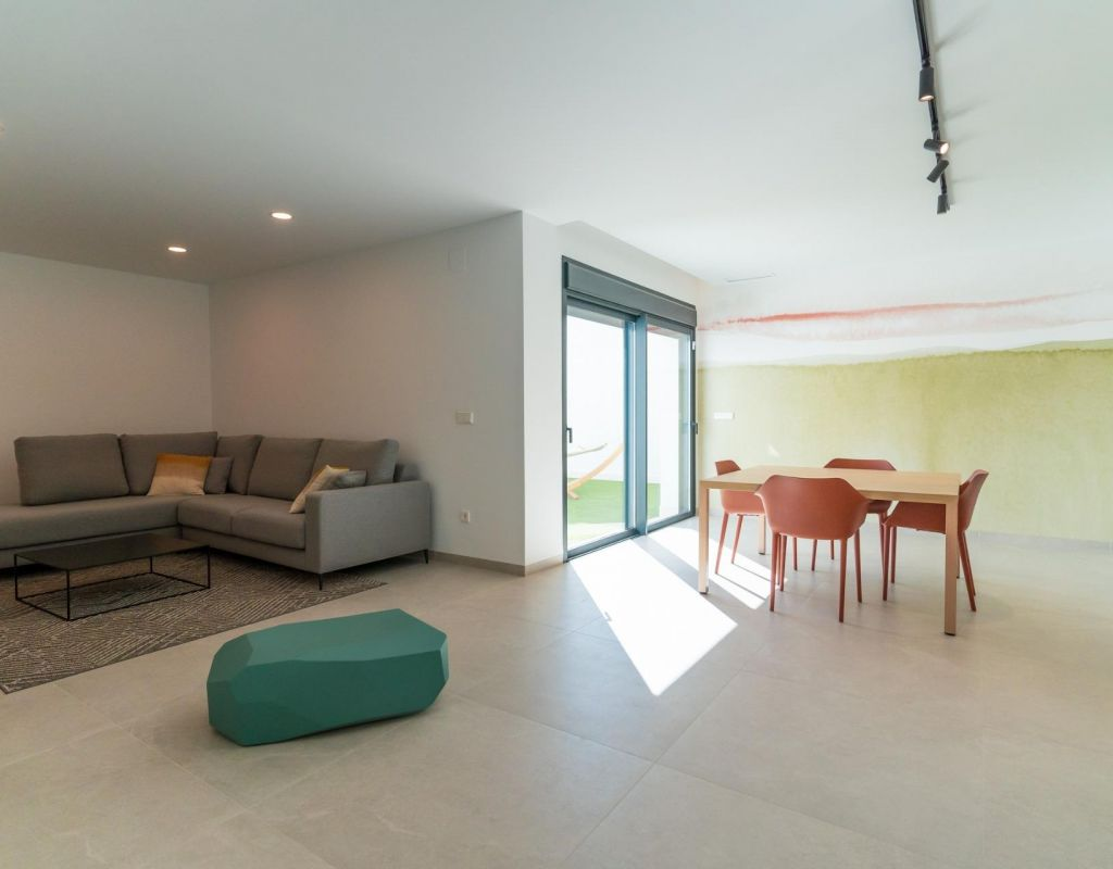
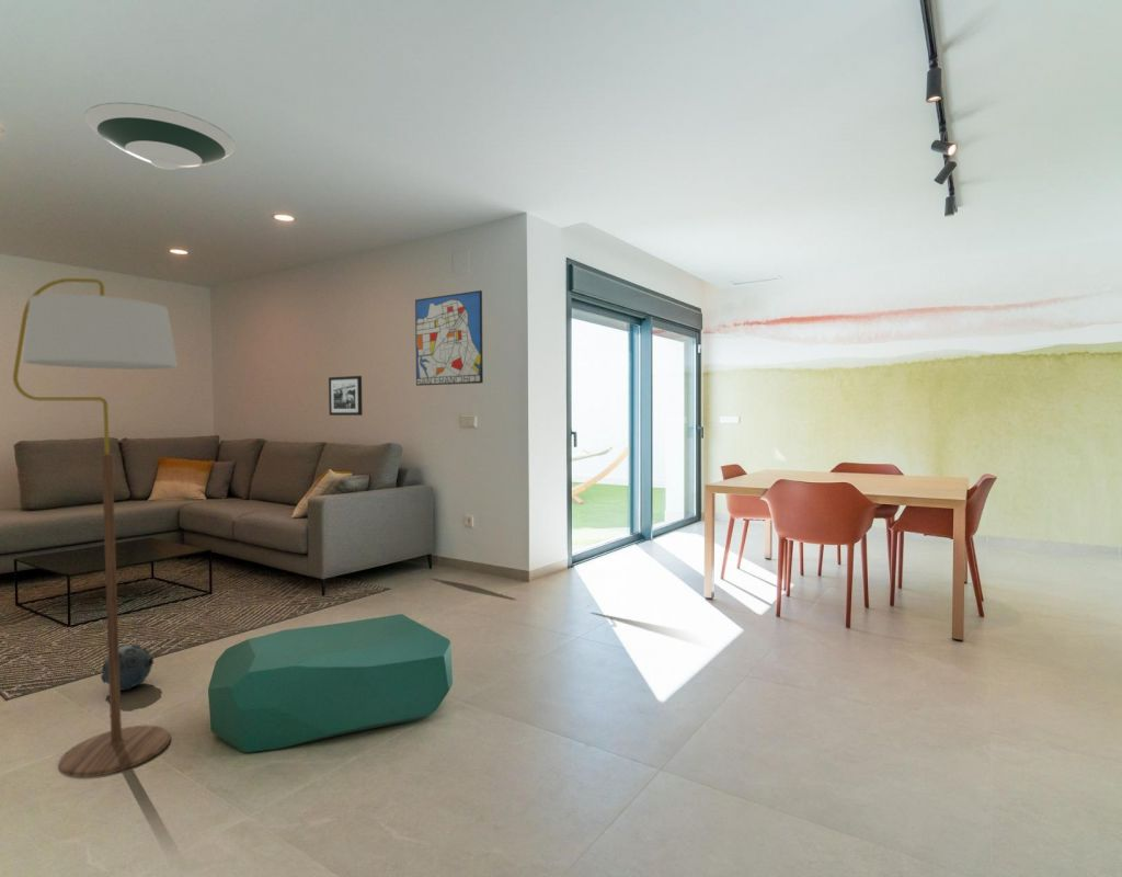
+ ball [100,642,154,692]
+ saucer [83,101,237,171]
+ floor lamp [12,277,179,778]
+ picture frame [328,375,364,417]
+ wall art [414,289,484,387]
